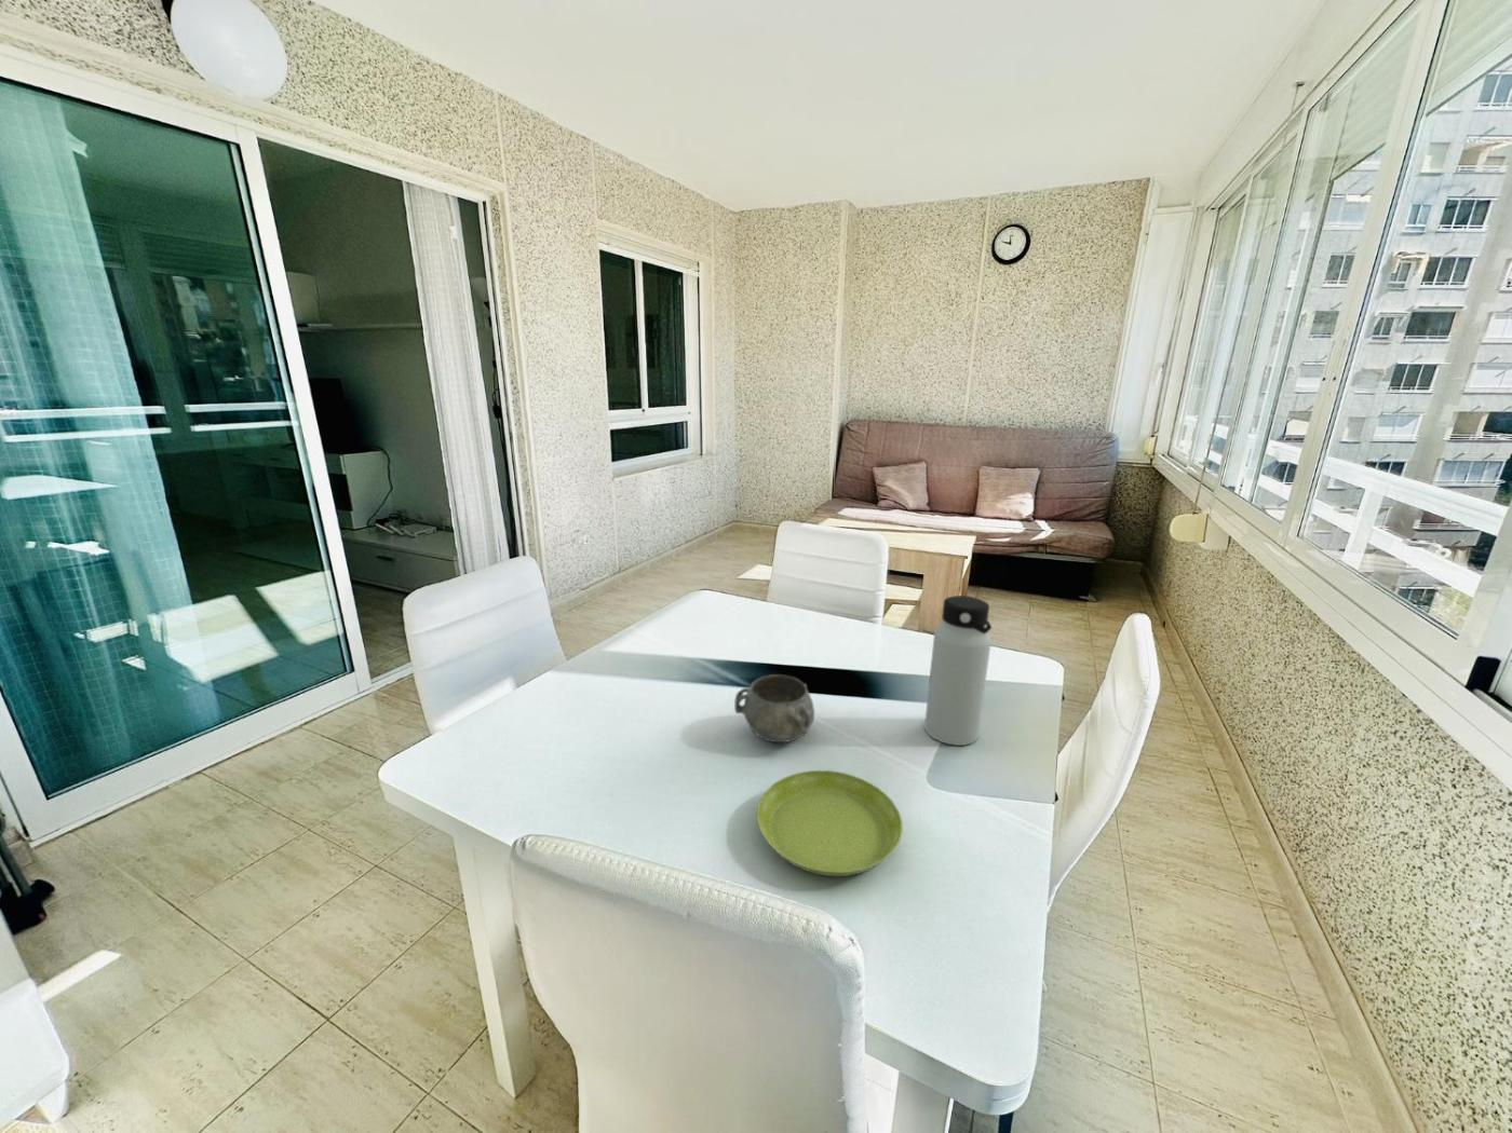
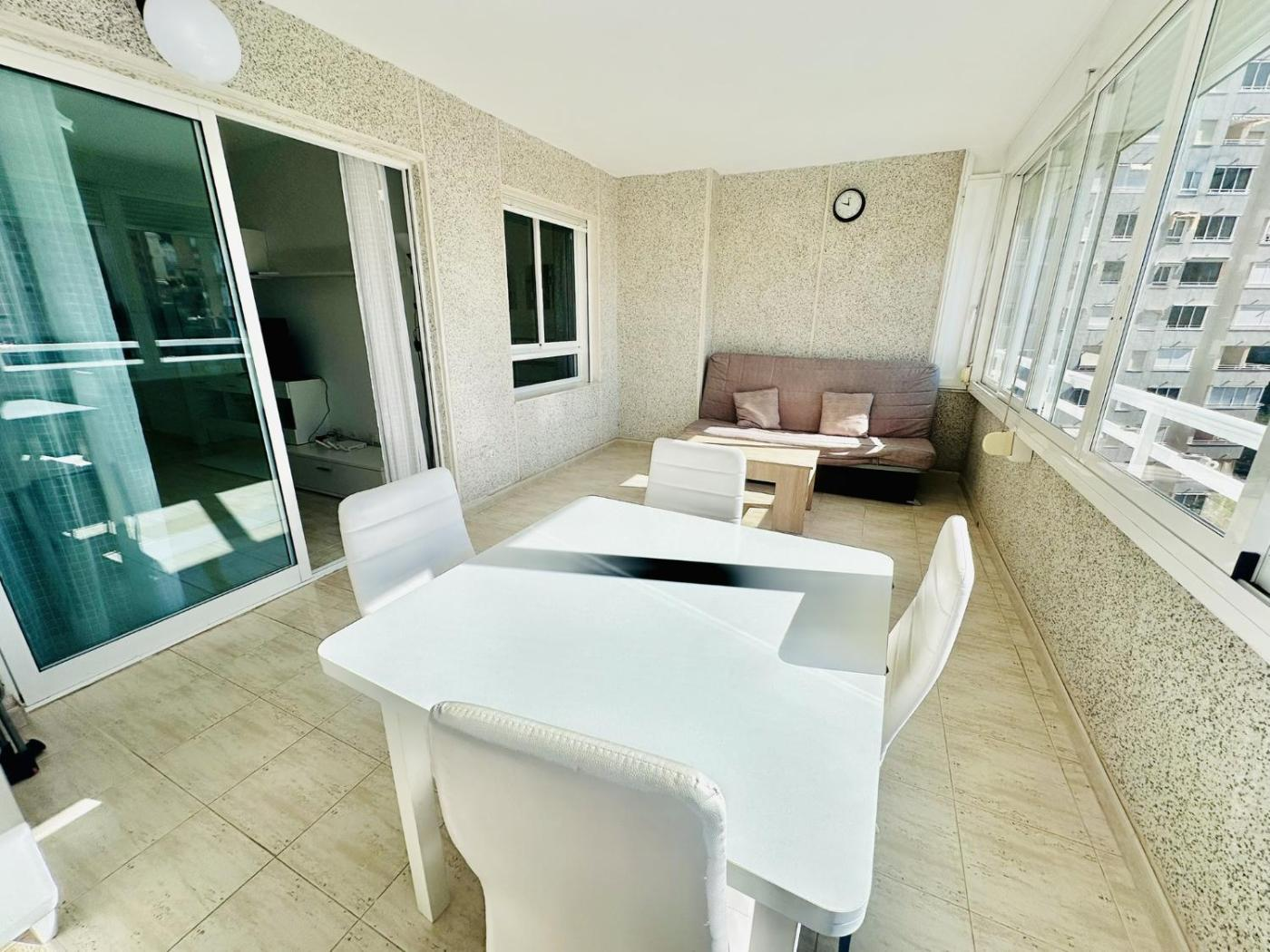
- decorative bowl [733,674,816,744]
- saucer [756,769,904,877]
- water bottle [924,595,993,746]
